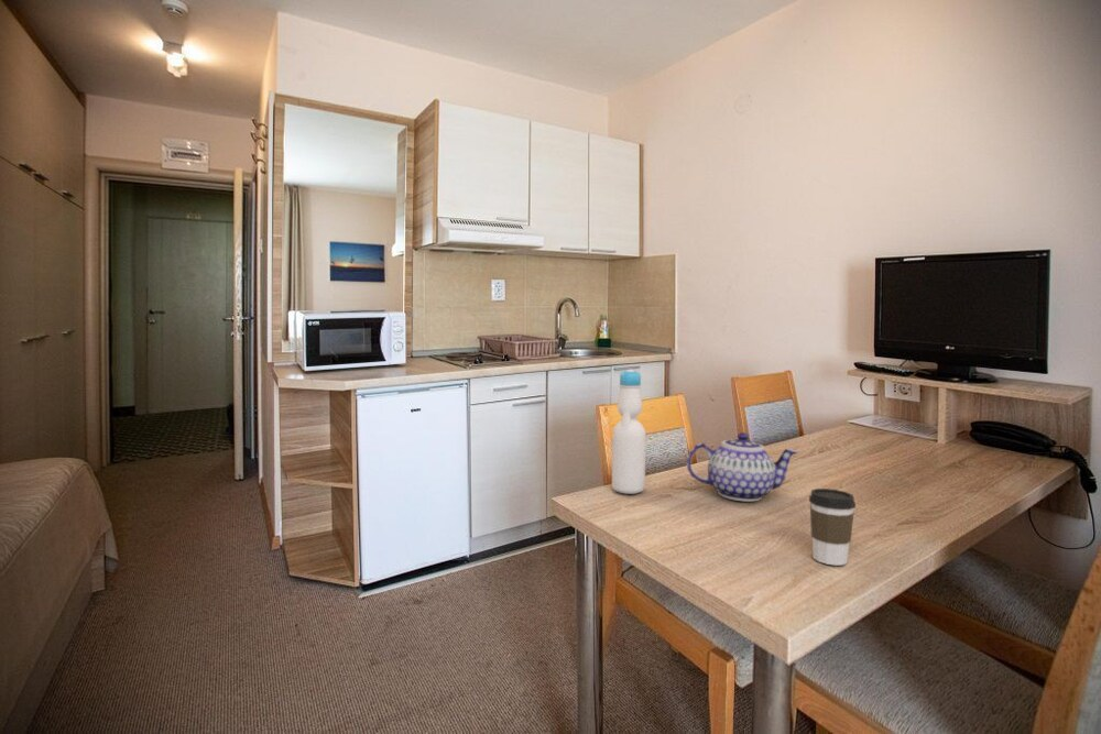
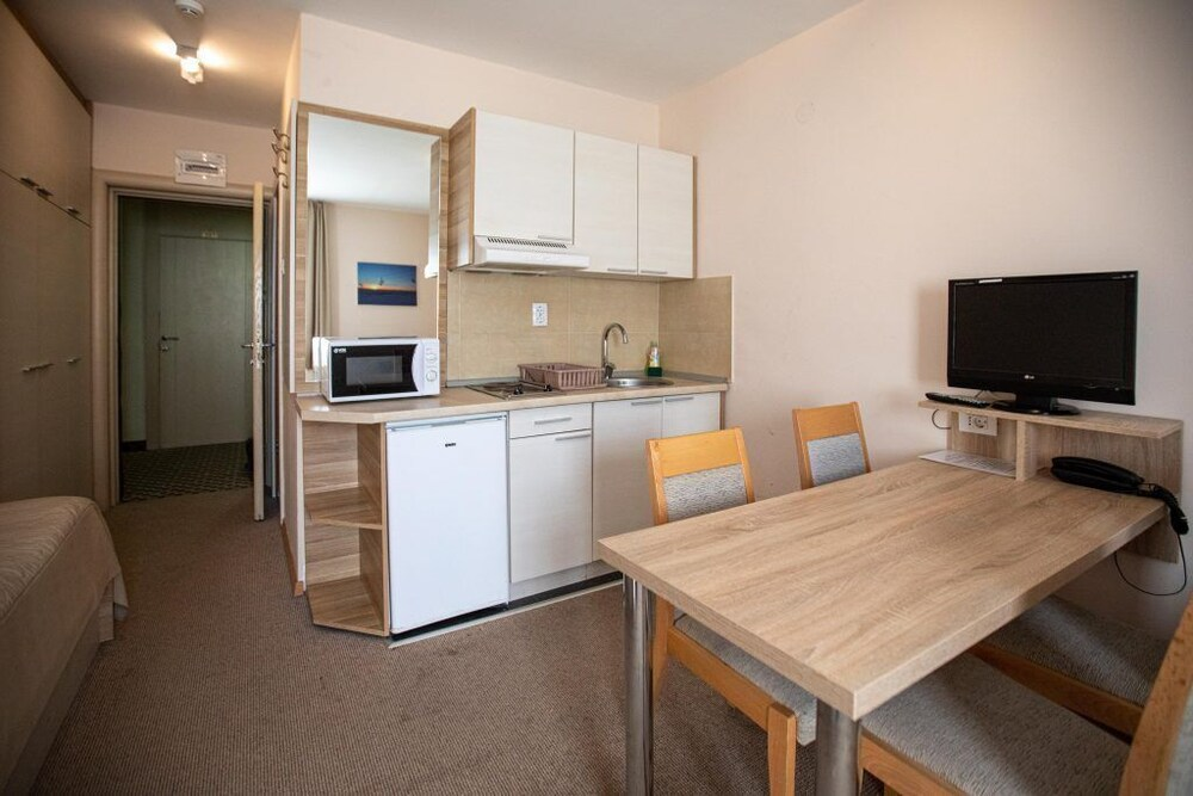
- coffee cup [808,487,857,567]
- bottle [611,369,647,495]
- teapot [686,431,799,503]
